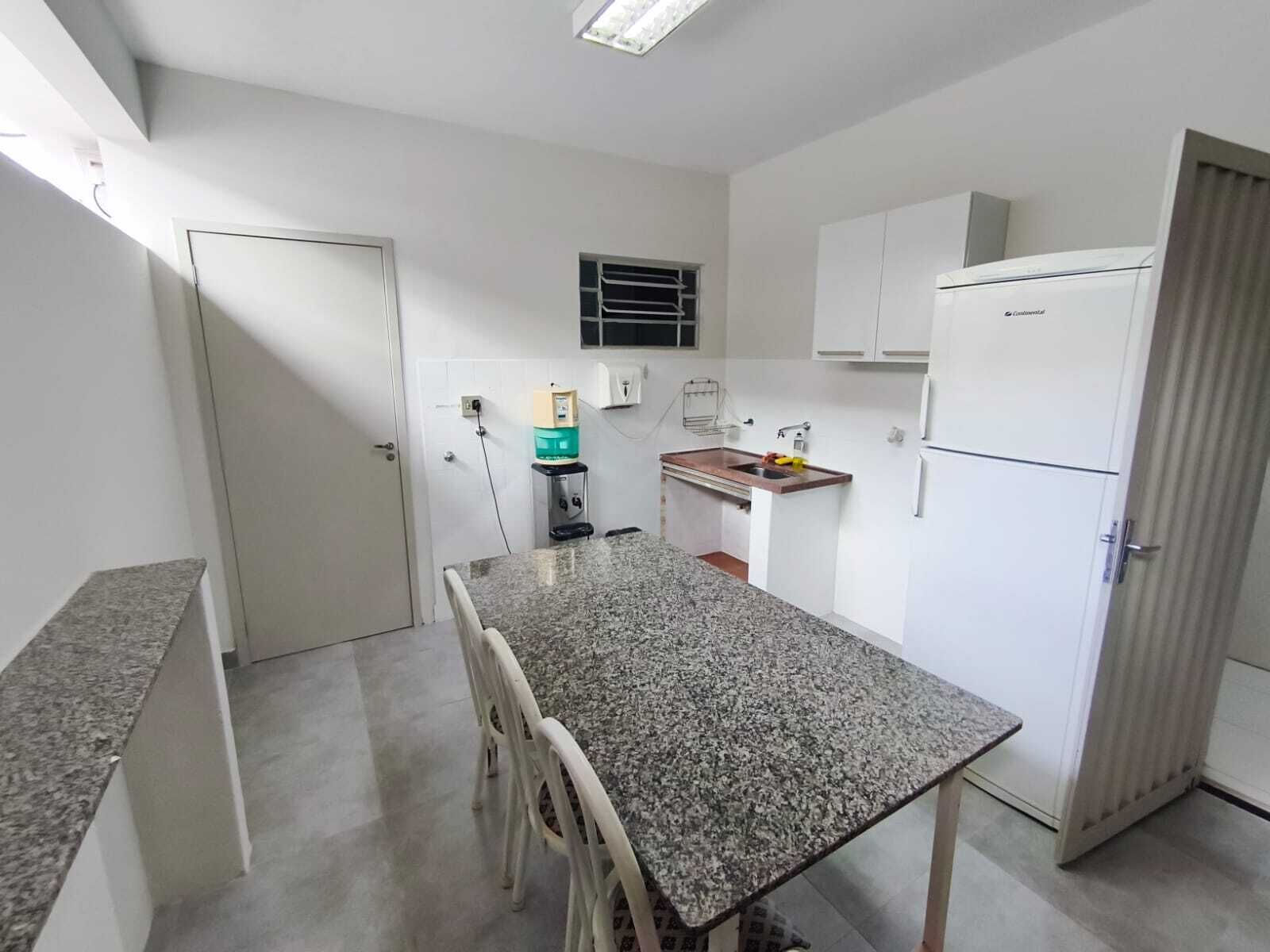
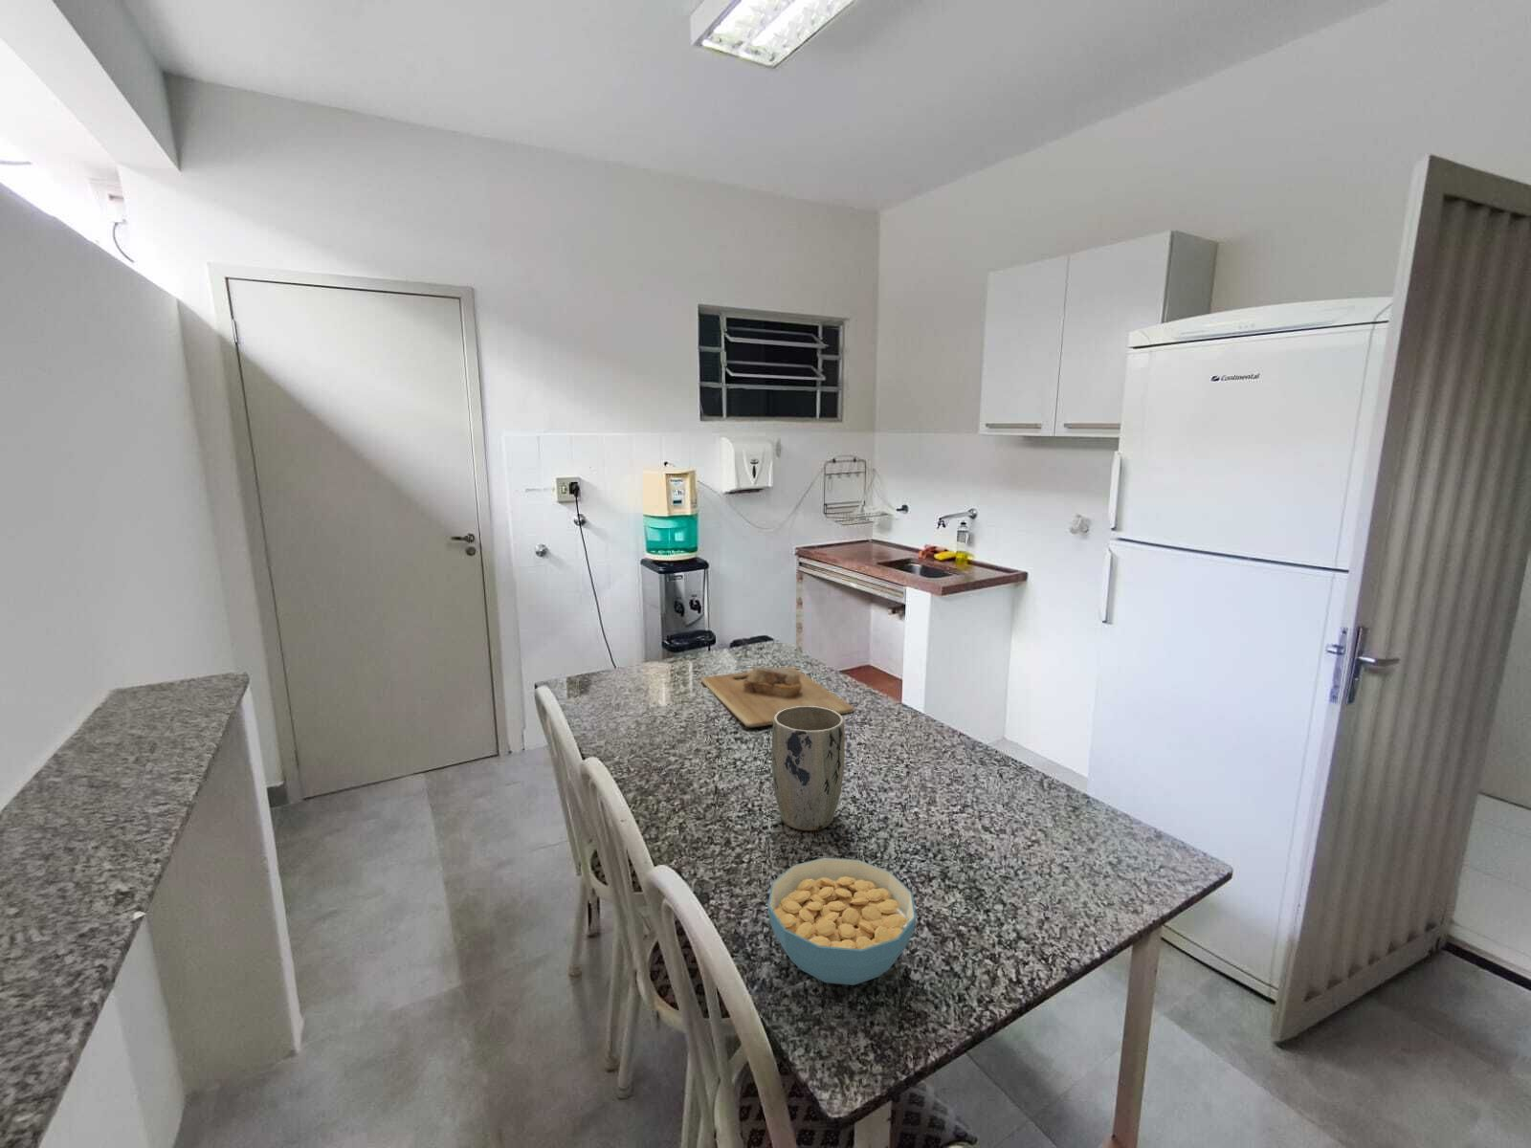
+ cereal bowl [767,856,916,986]
+ plant pot [772,705,846,831]
+ cutting board [700,666,855,730]
